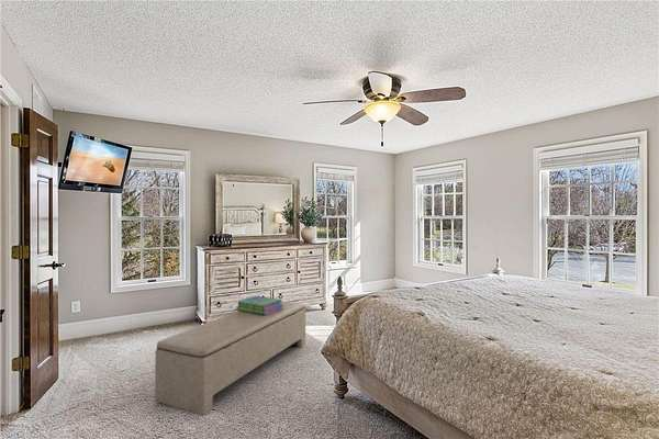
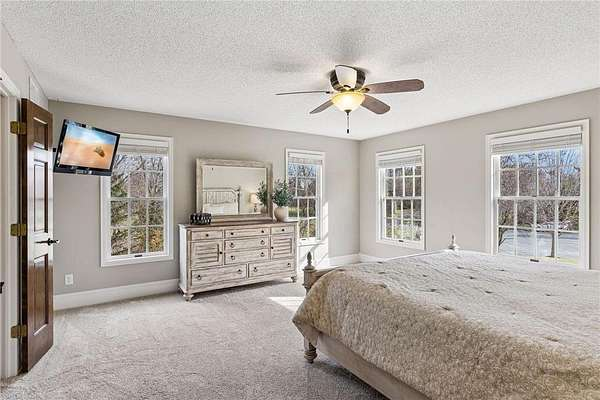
- stack of books [235,295,283,315]
- bench [155,301,306,416]
